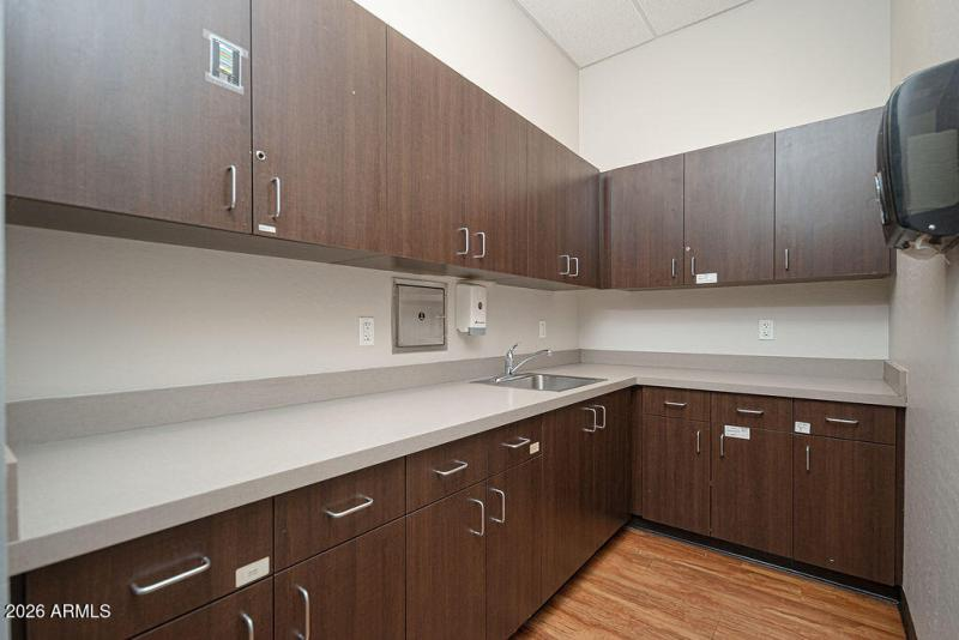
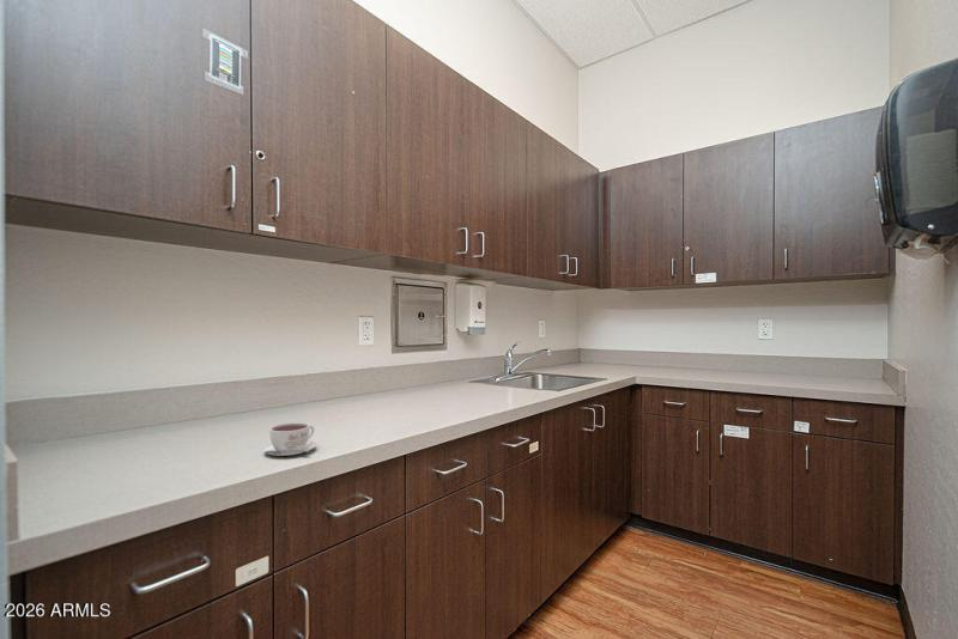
+ coffee cup [262,421,317,457]
